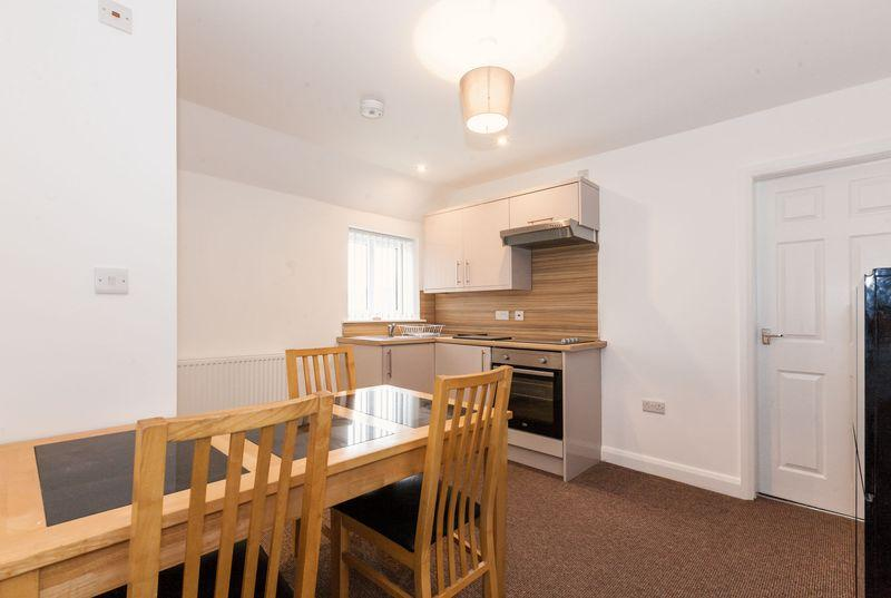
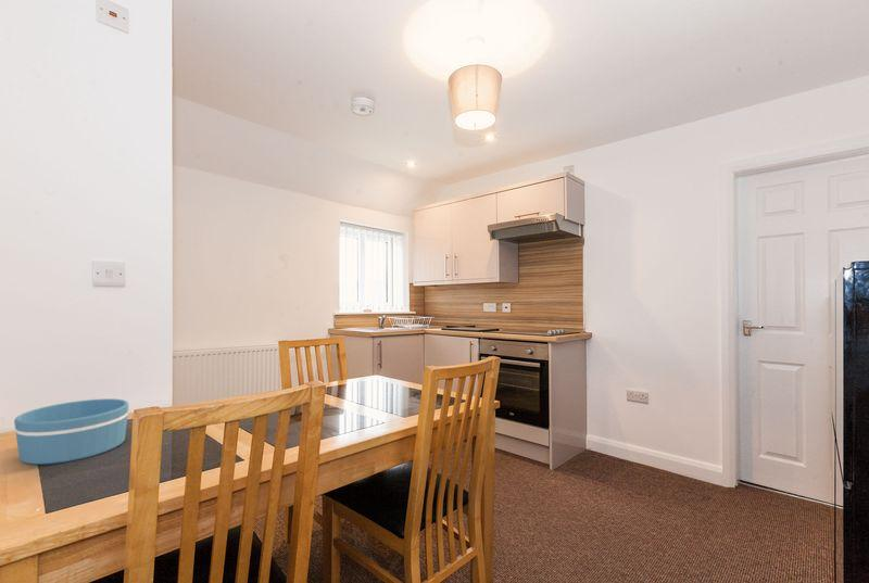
+ bowl [13,397,129,466]
